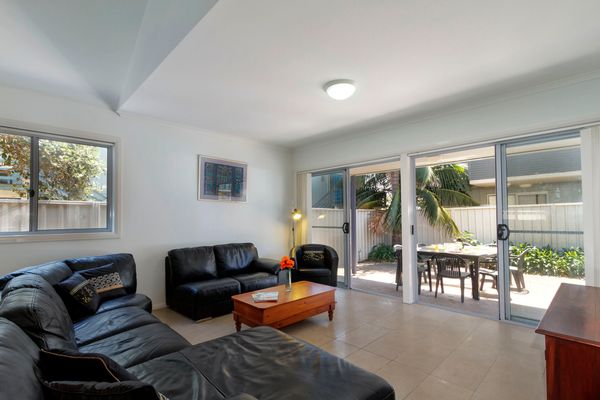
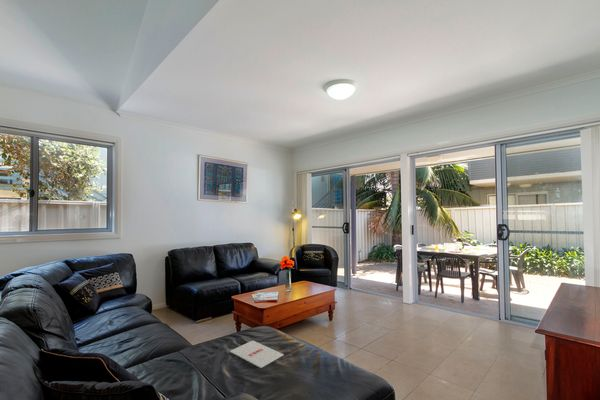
+ magazine [229,340,284,369]
